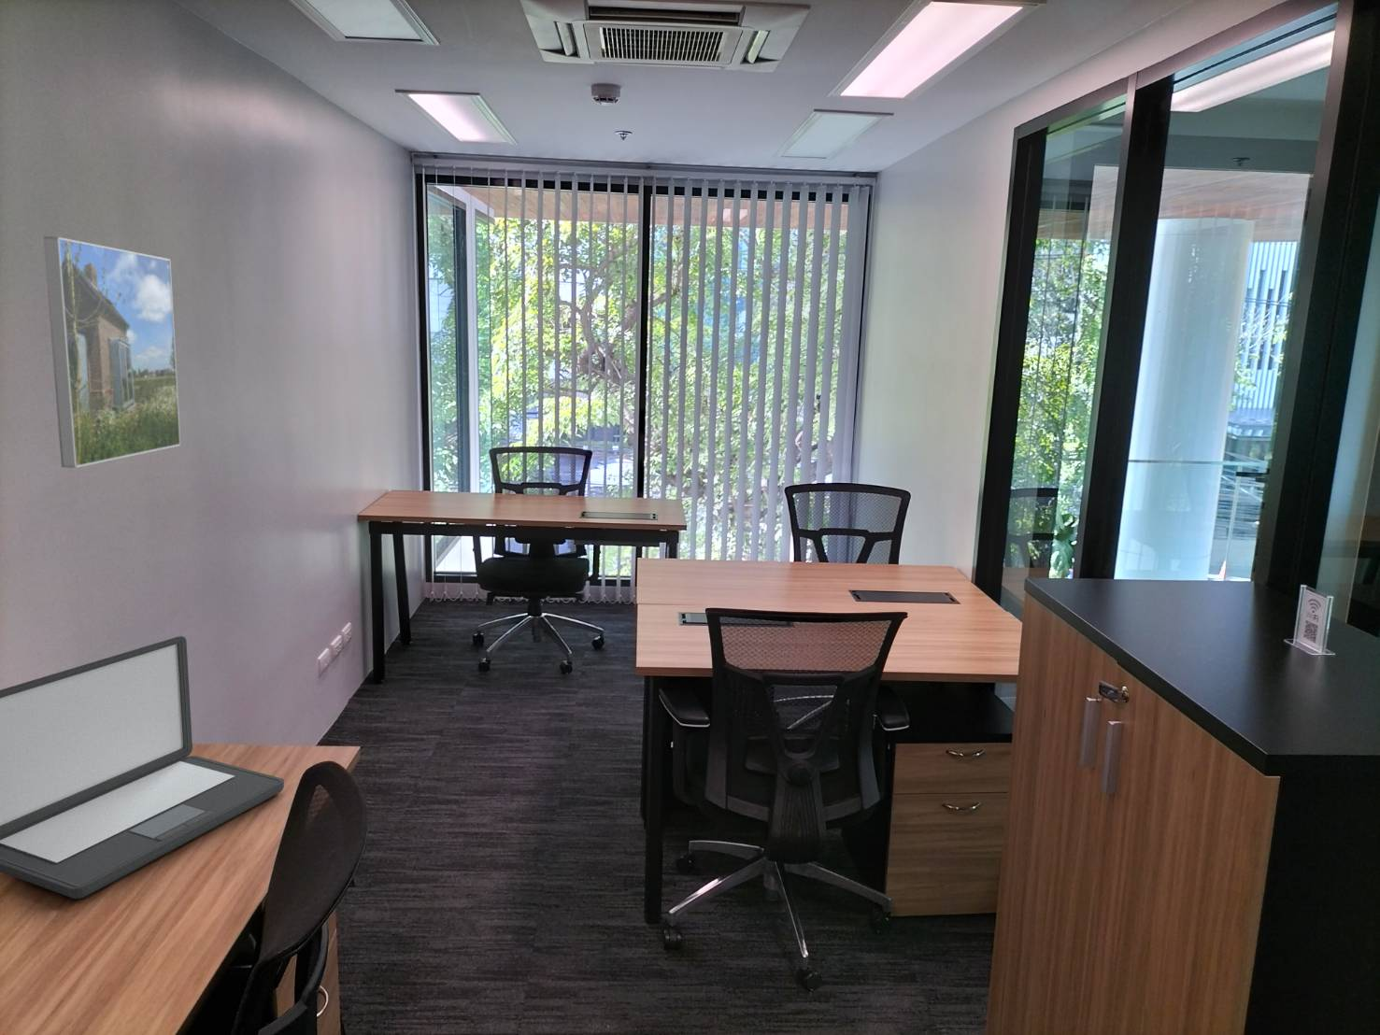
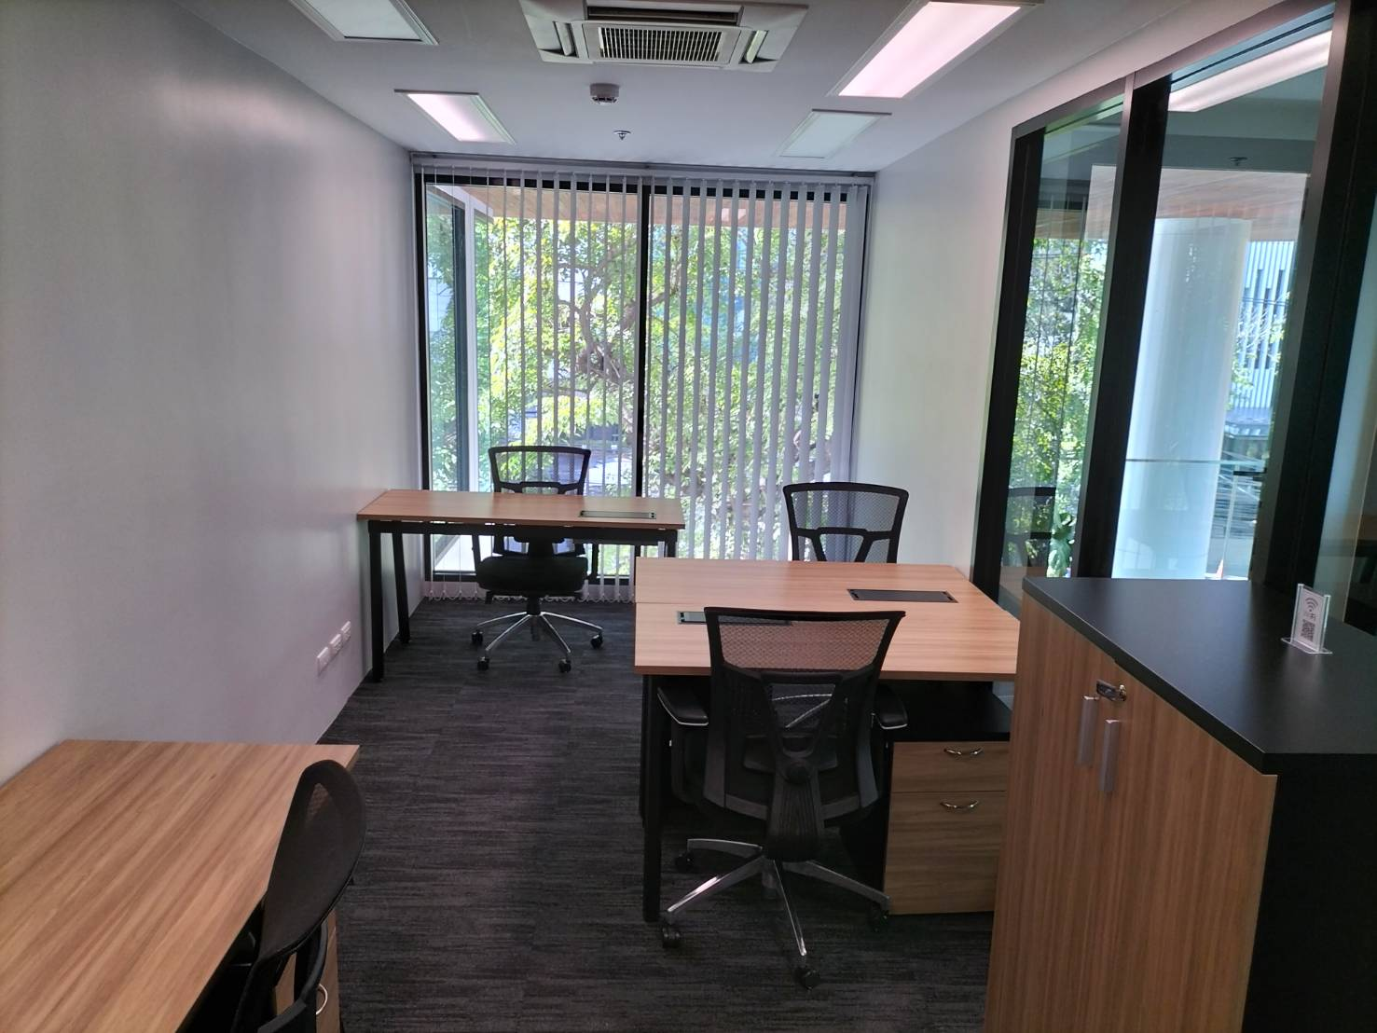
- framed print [43,236,182,469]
- laptop [0,635,285,899]
